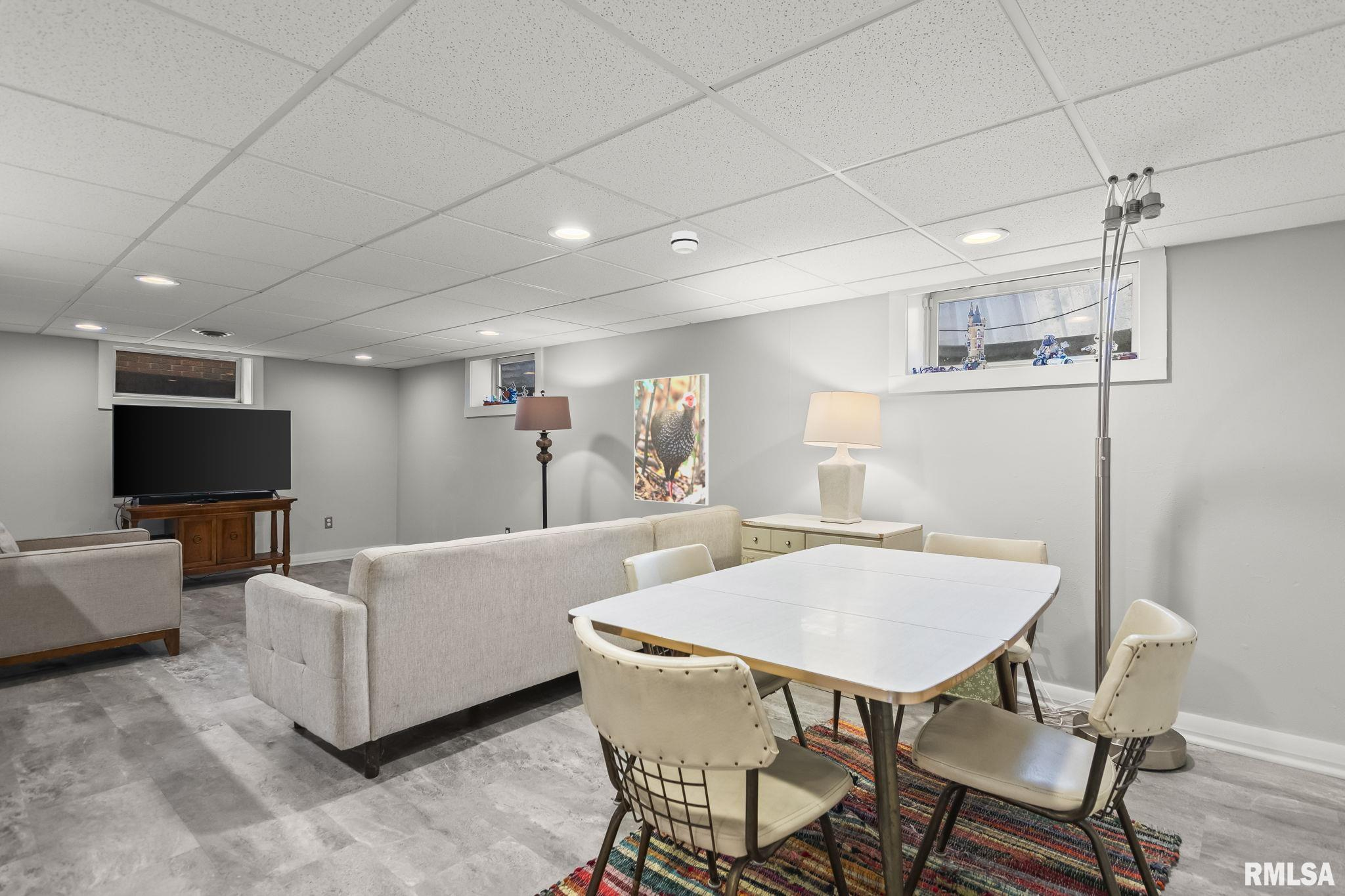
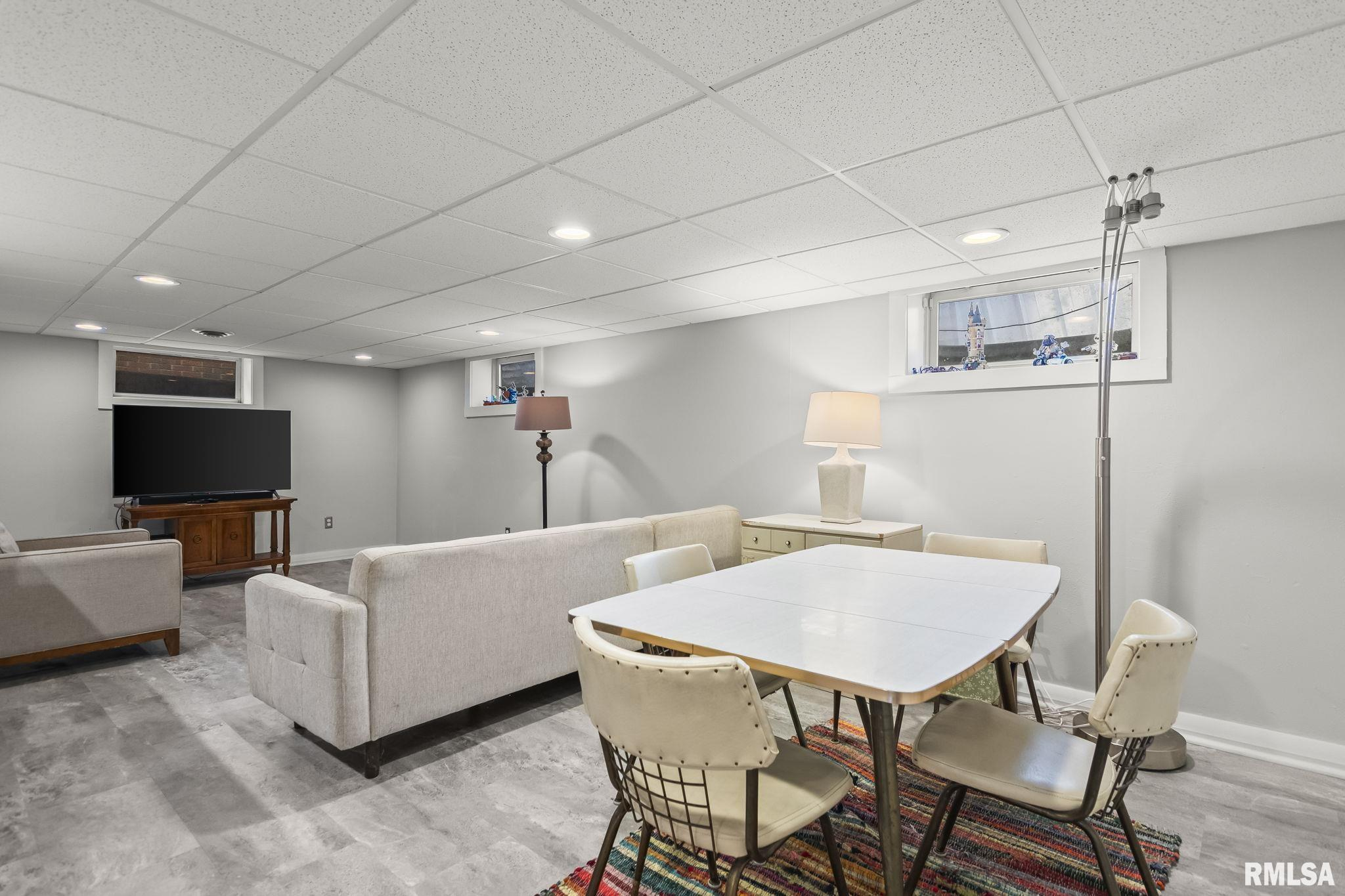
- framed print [634,373,709,506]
- smoke detector [670,230,699,254]
